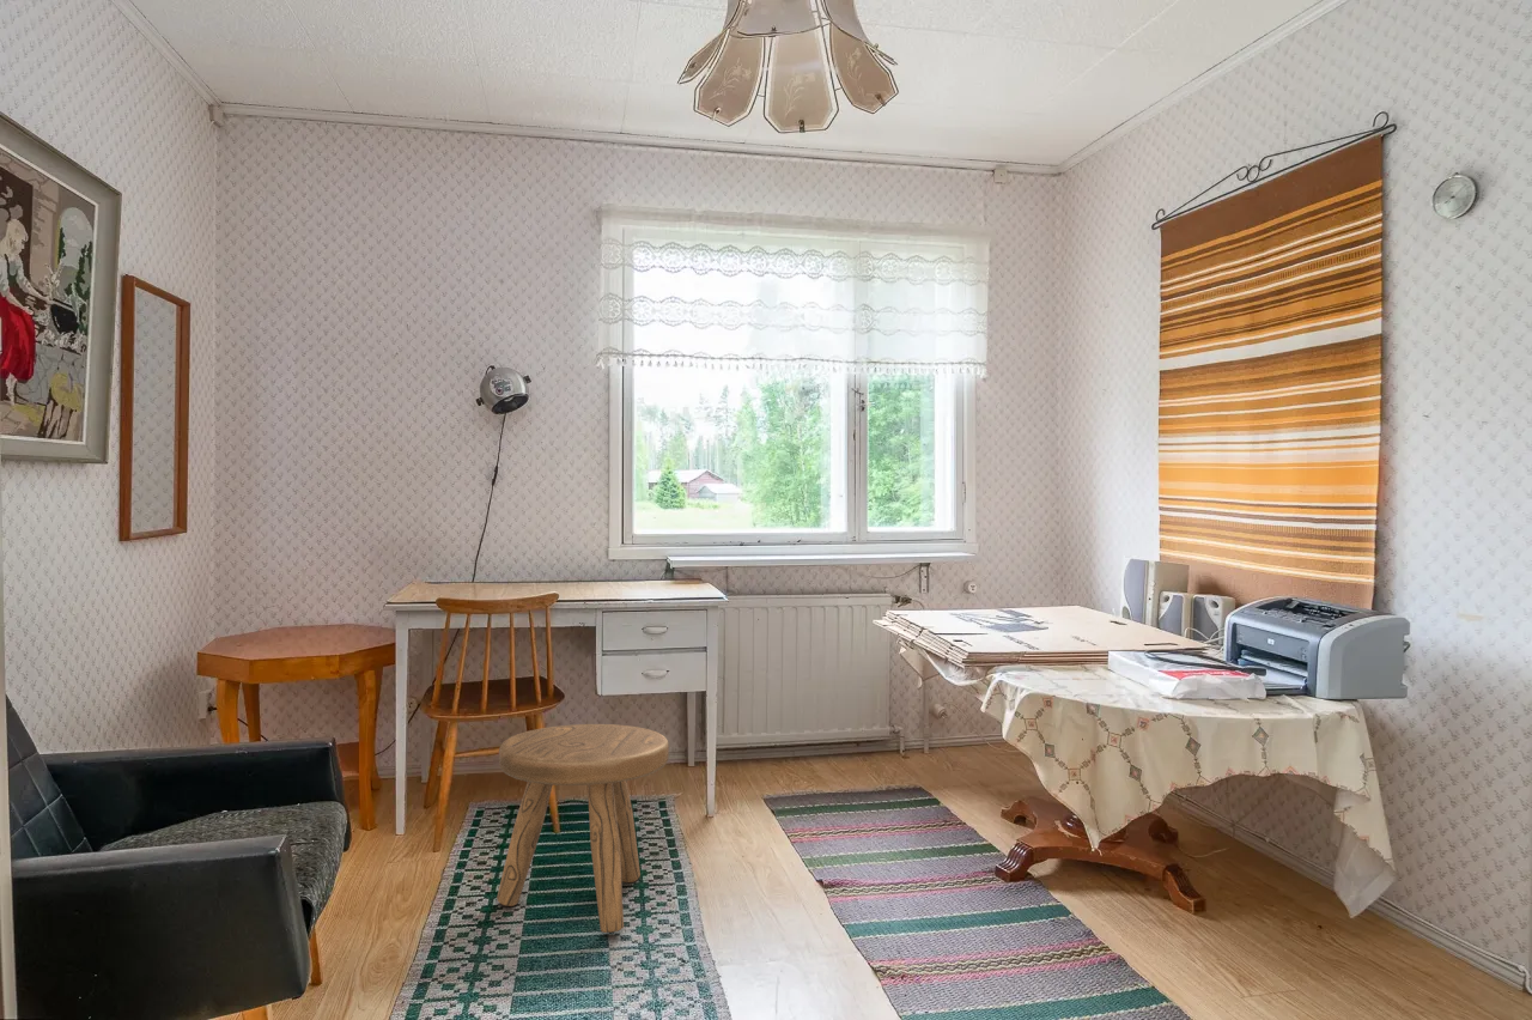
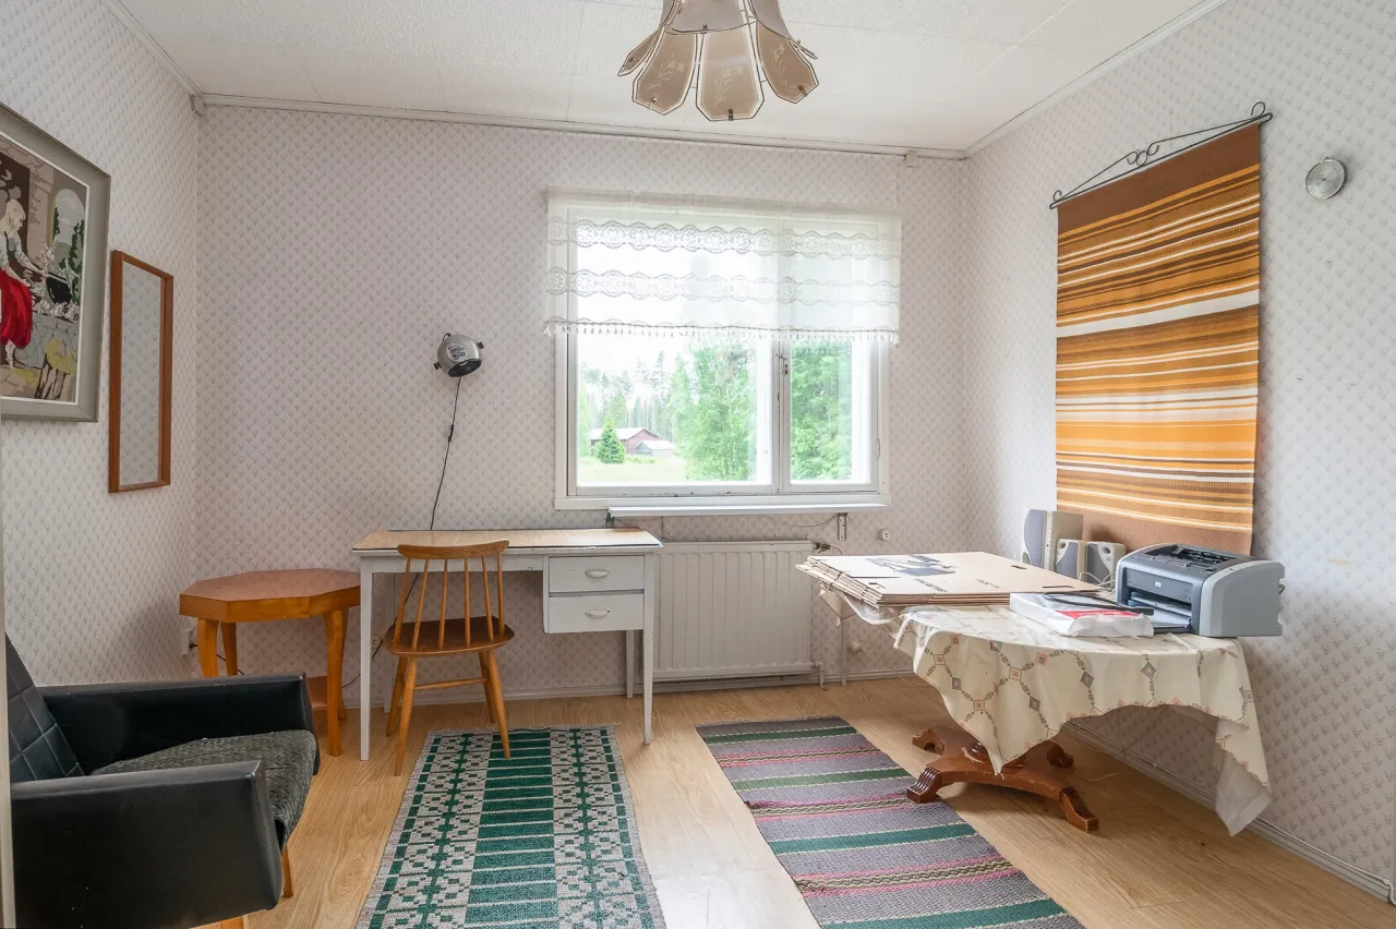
- stool [496,723,670,934]
